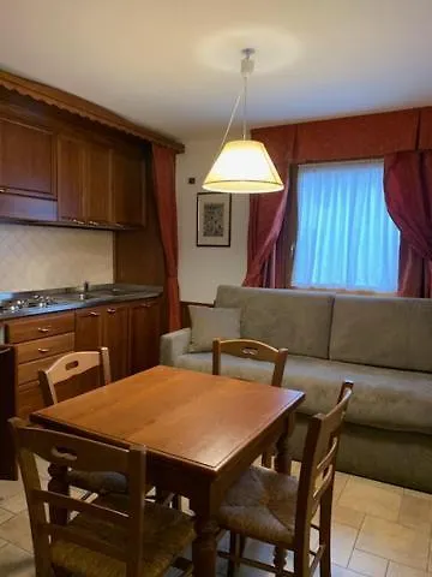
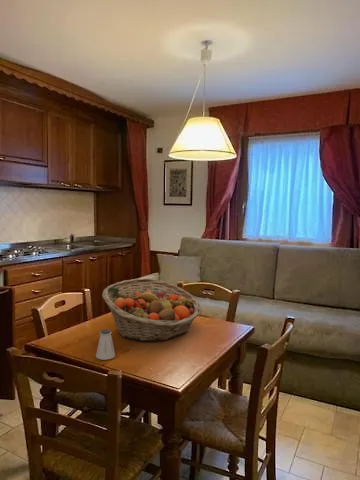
+ fruit basket [101,278,202,342]
+ saltshaker [95,328,116,361]
